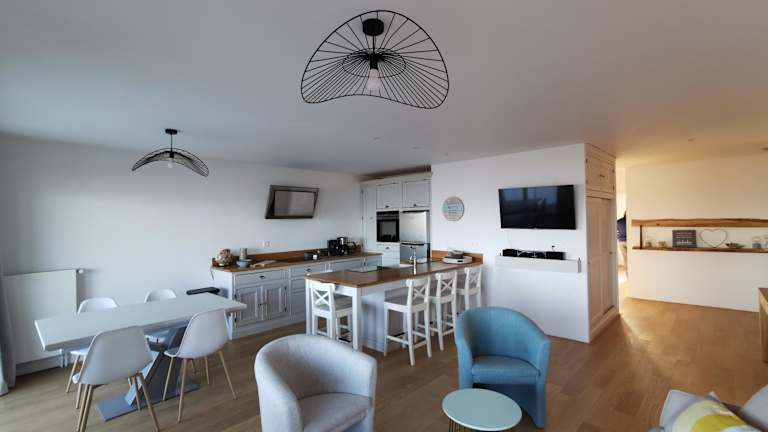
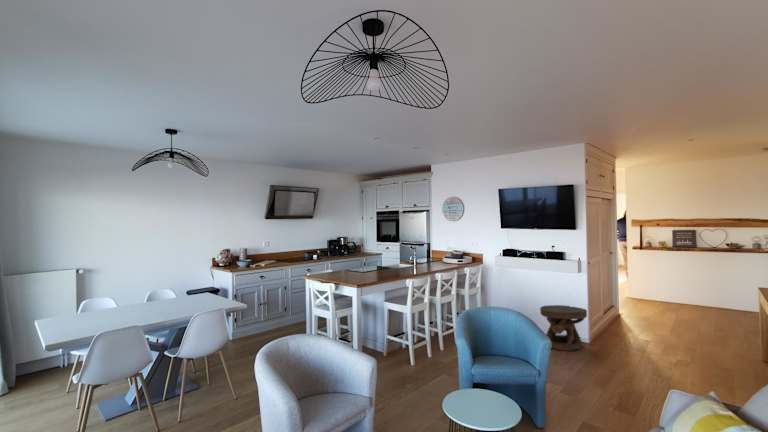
+ side table [539,304,588,352]
